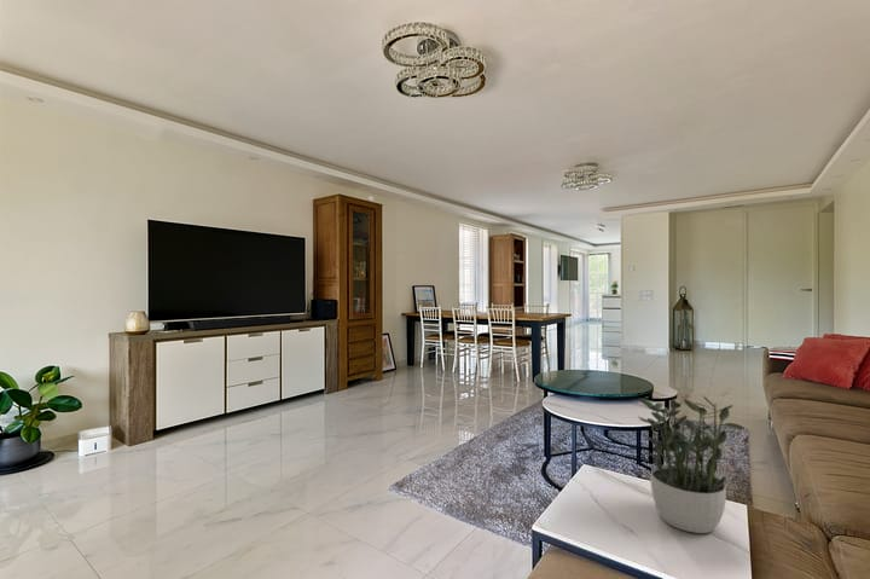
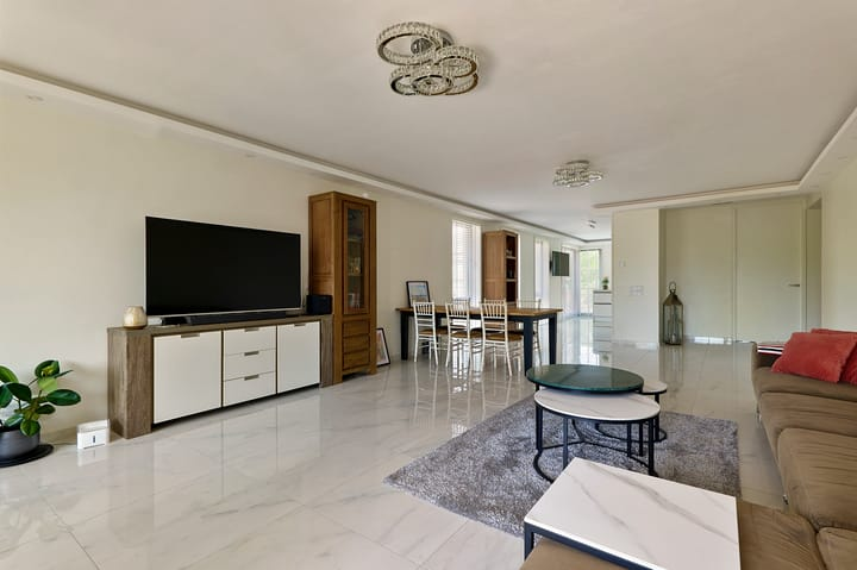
- potted plant [636,395,747,534]
